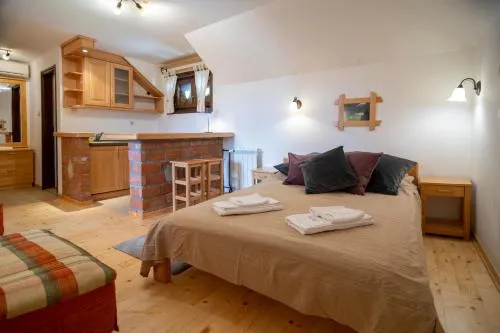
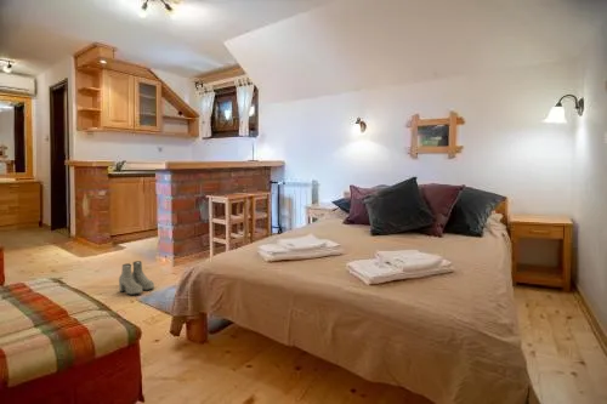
+ boots [118,260,155,296]
